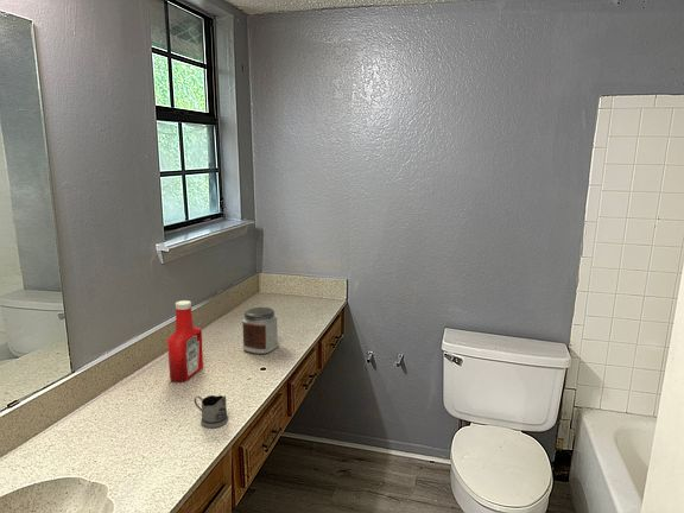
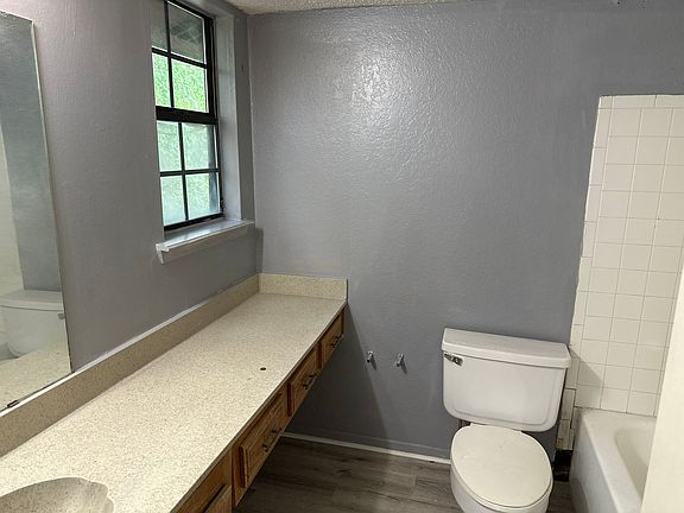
- soap bottle [166,299,204,384]
- jar [241,306,280,355]
- tea glass holder [194,394,229,429]
